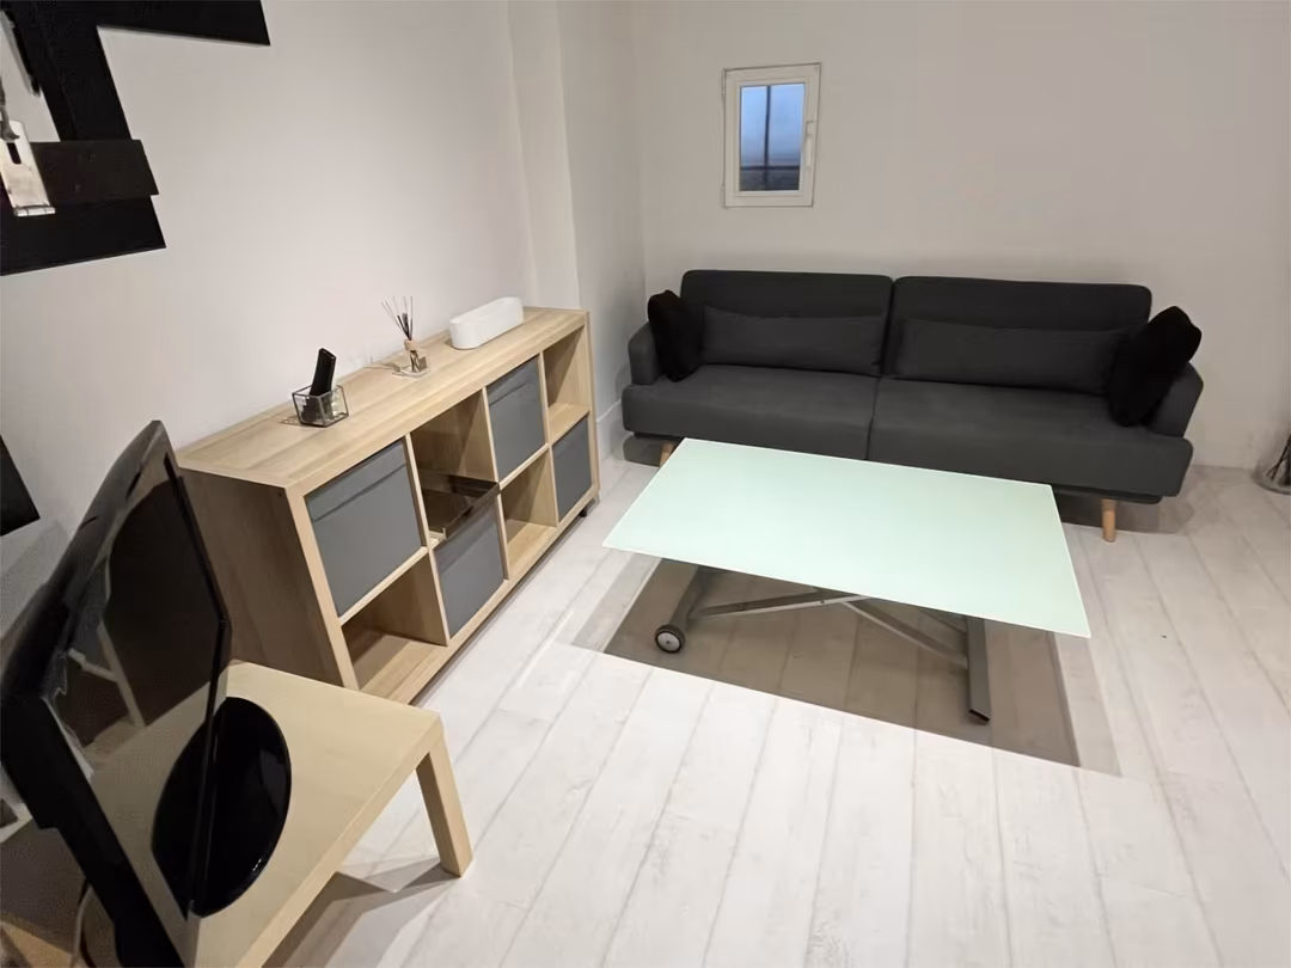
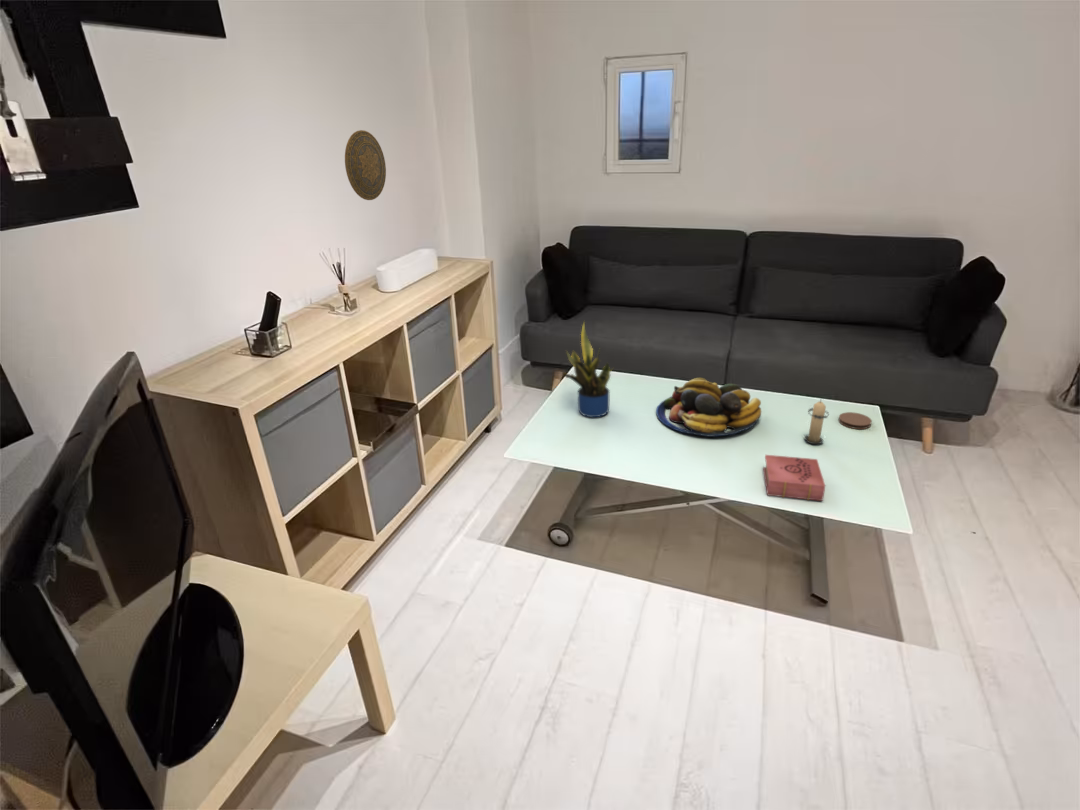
+ decorative plate [344,129,387,201]
+ fruit bowl [655,377,762,438]
+ book [762,454,826,502]
+ coaster [837,411,873,430]
+ candle [803,399,829,445]
+ potted plant [562,320,615,418]
